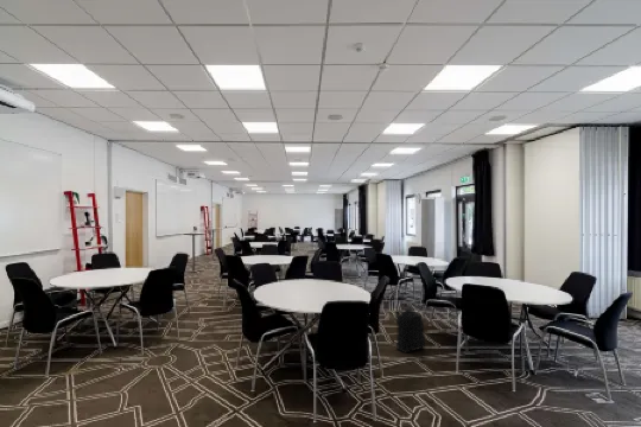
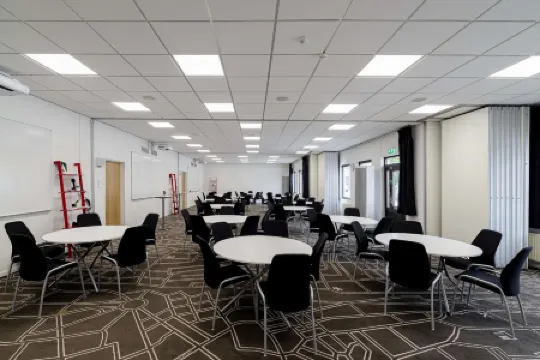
- backpack [393,307,426,353]
